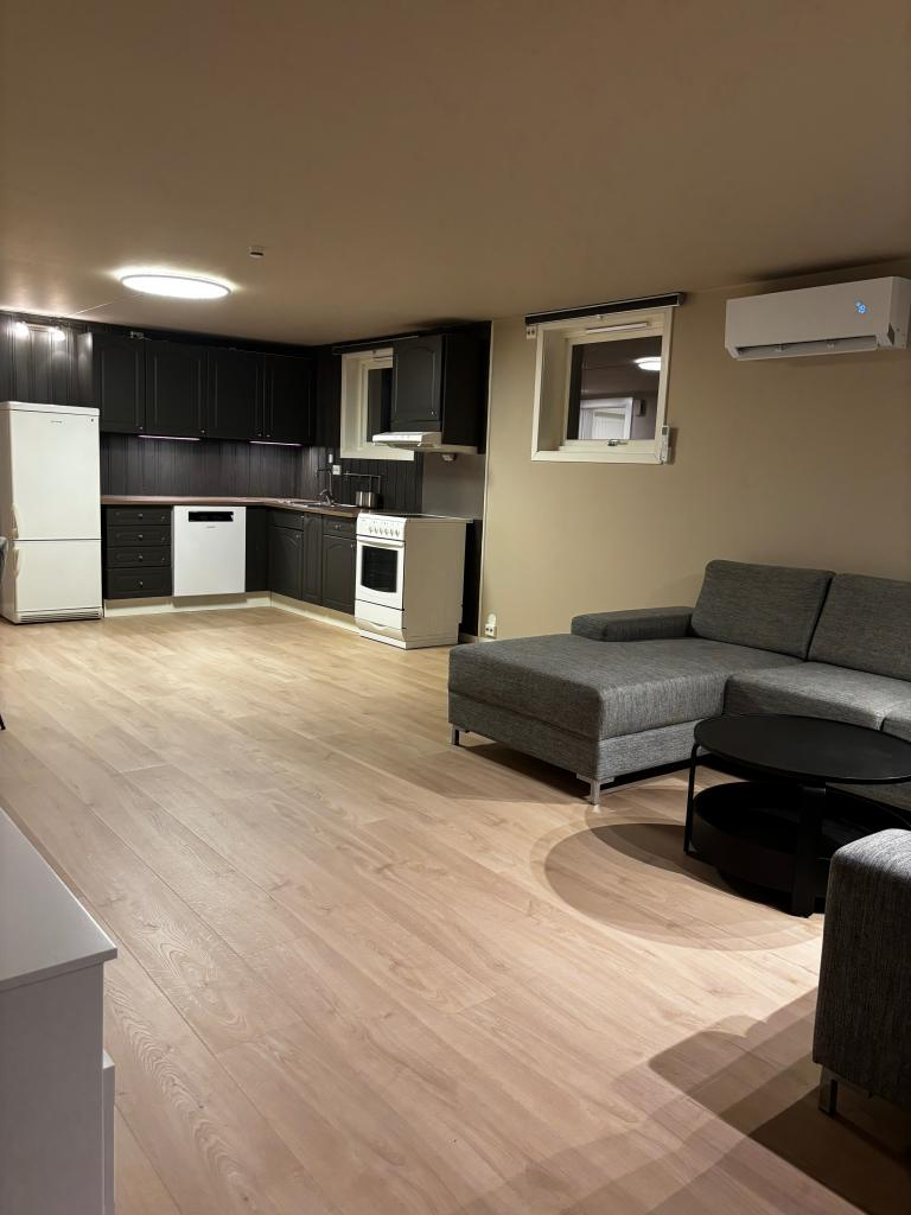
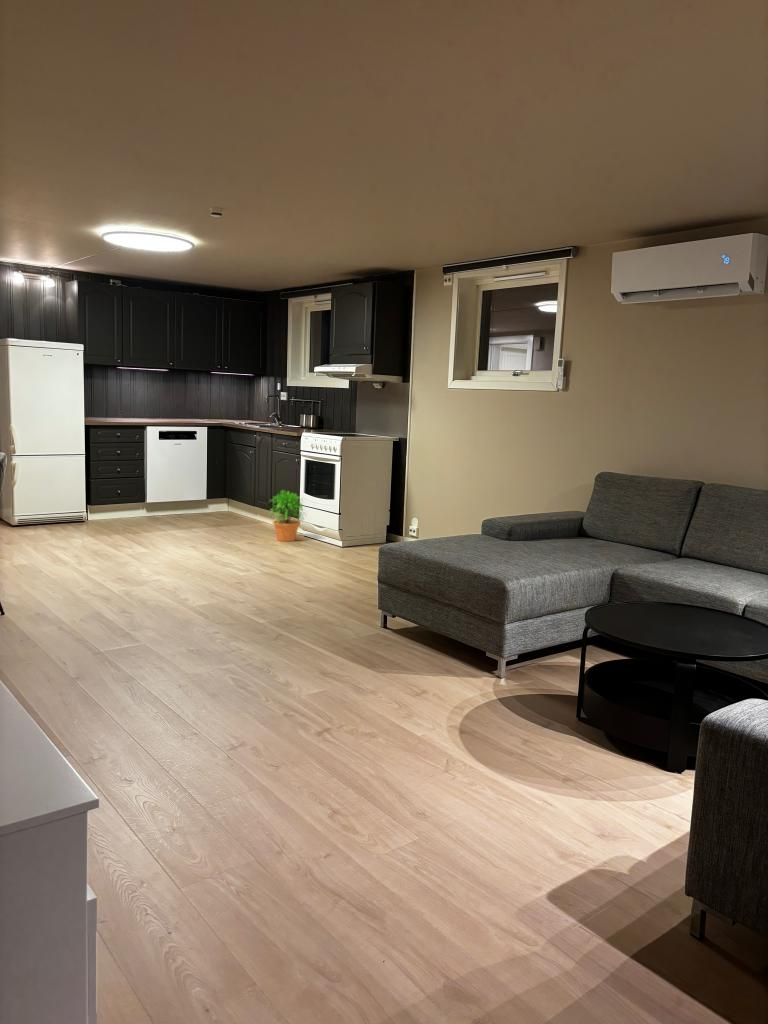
+ potted plant [267,489,308,542]
